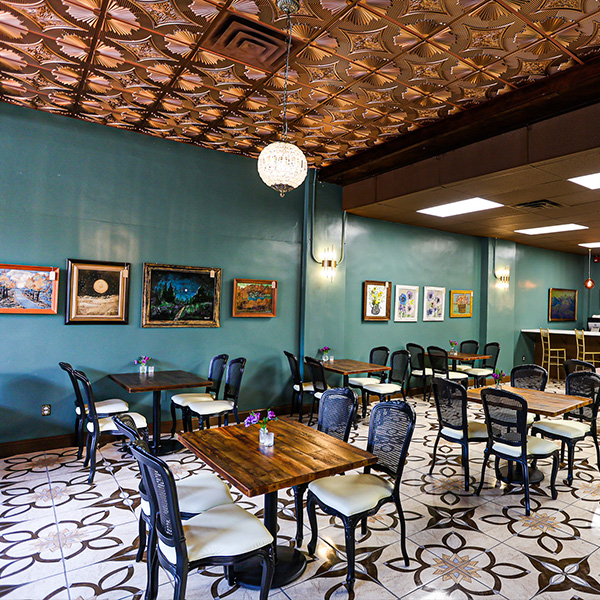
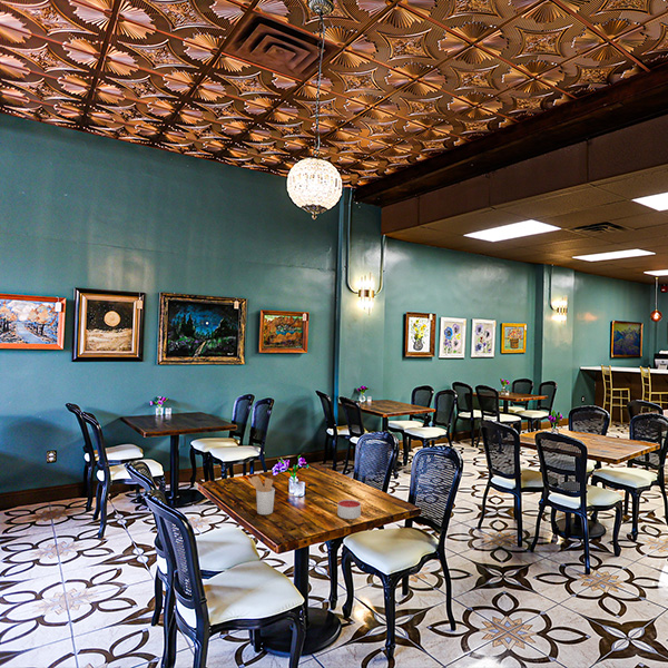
+ candle [336,499,362,520]
+ utensil holder [247,475,276,515]
